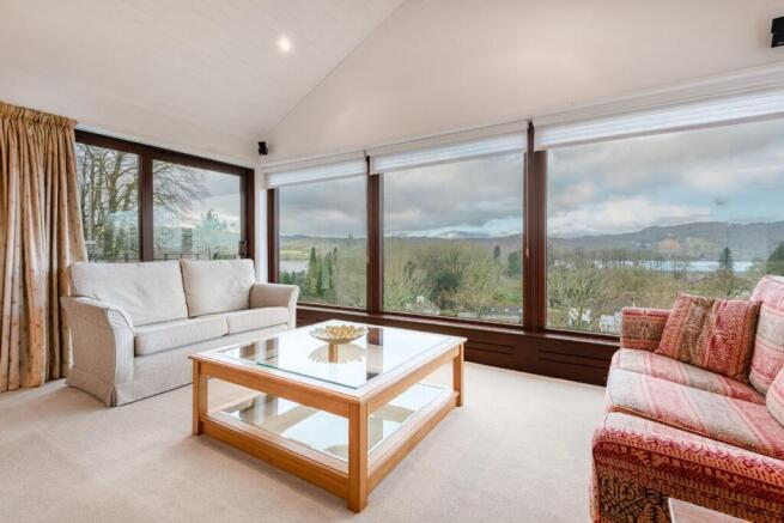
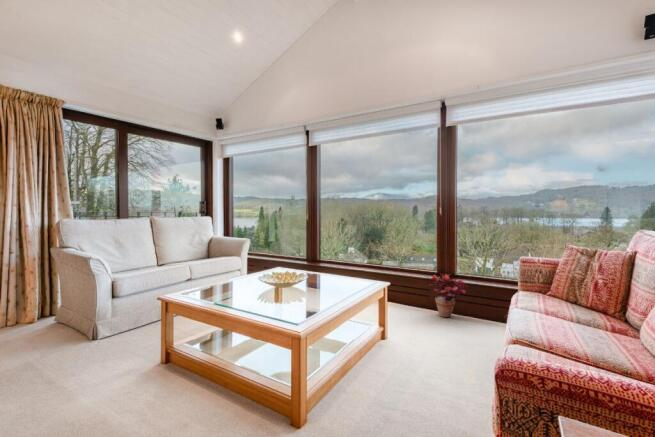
+ potted plant [426,272,468,318]
